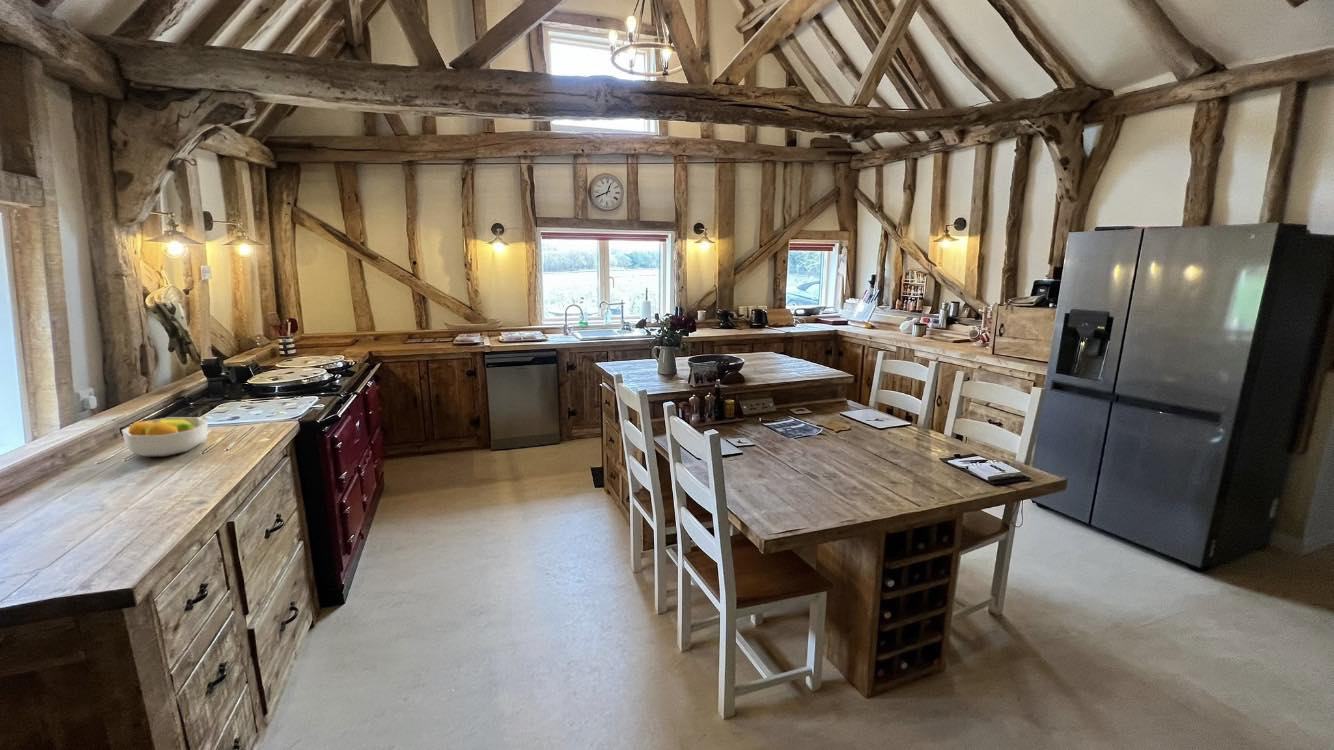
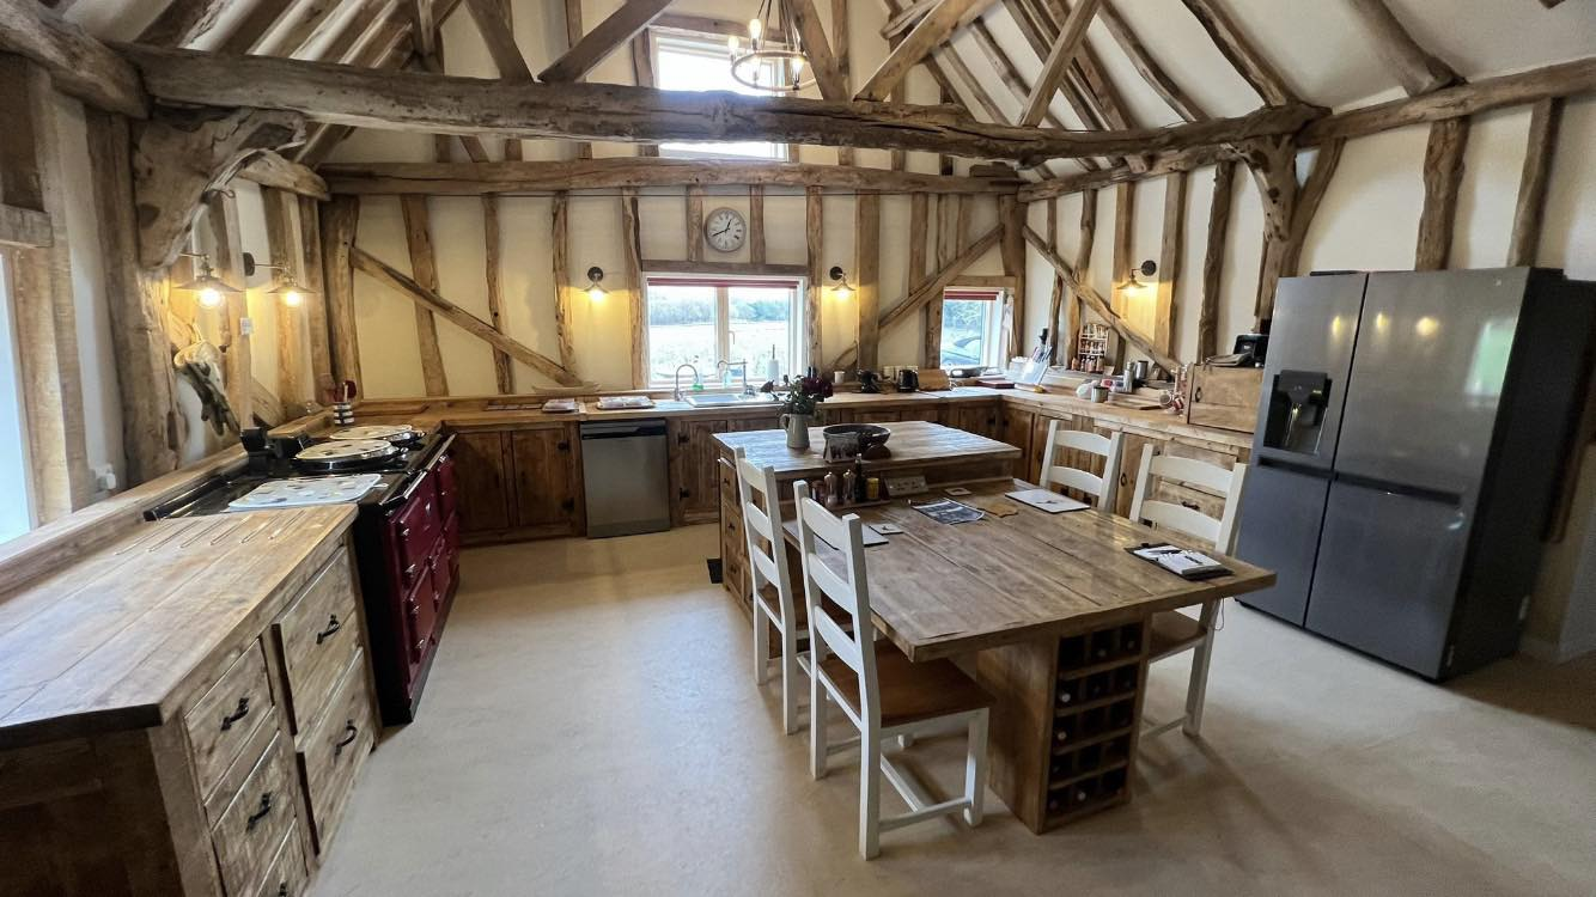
- fruit bowl [121,416,209,457]
